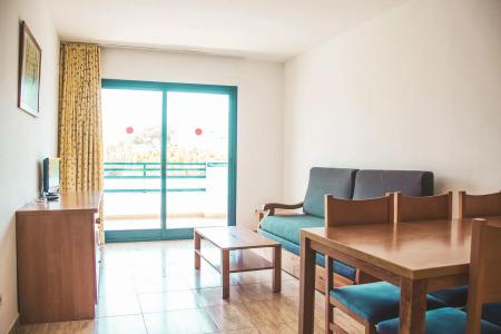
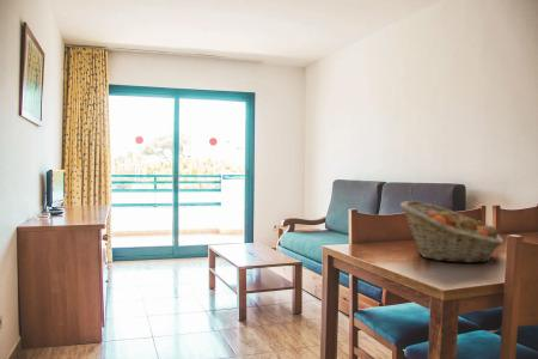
+ fruit basket [399,200,505,264]
